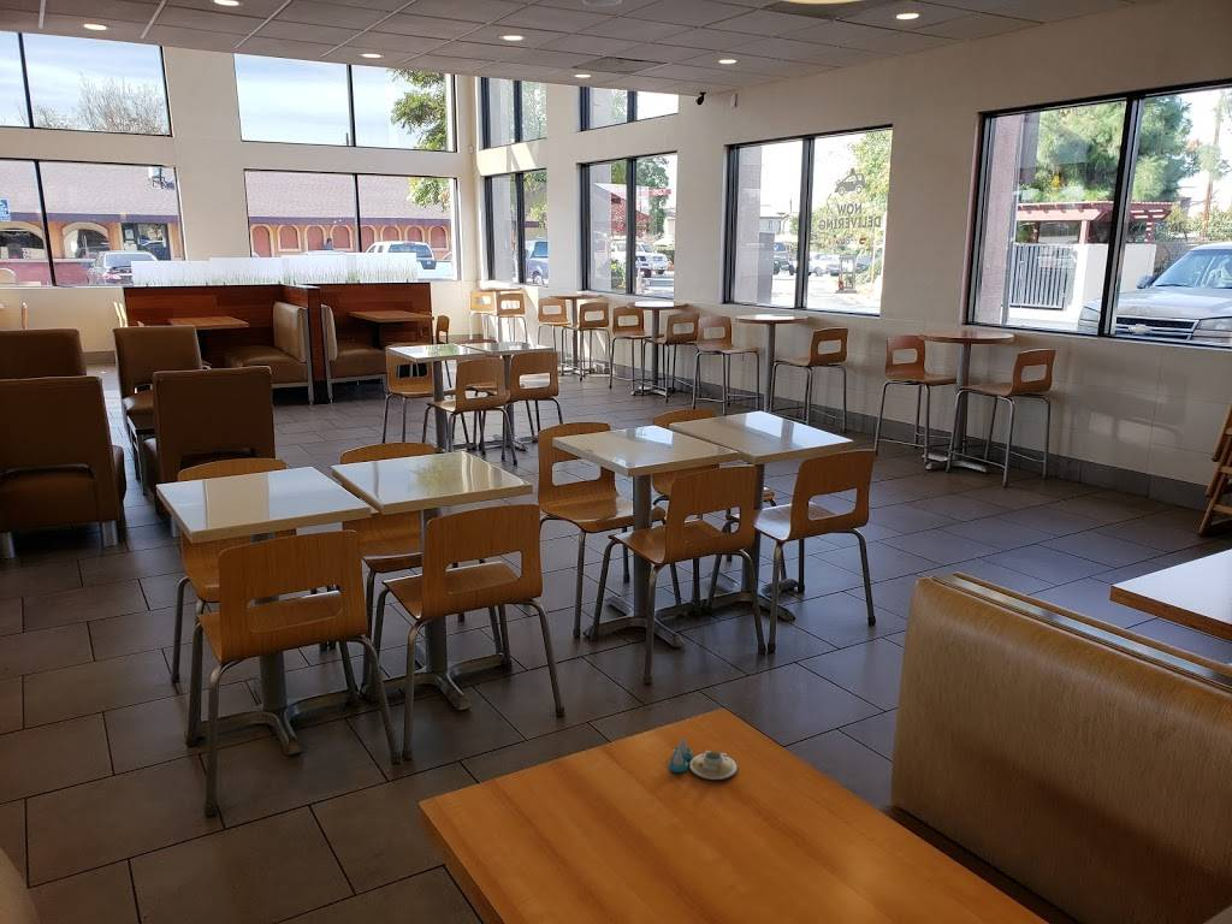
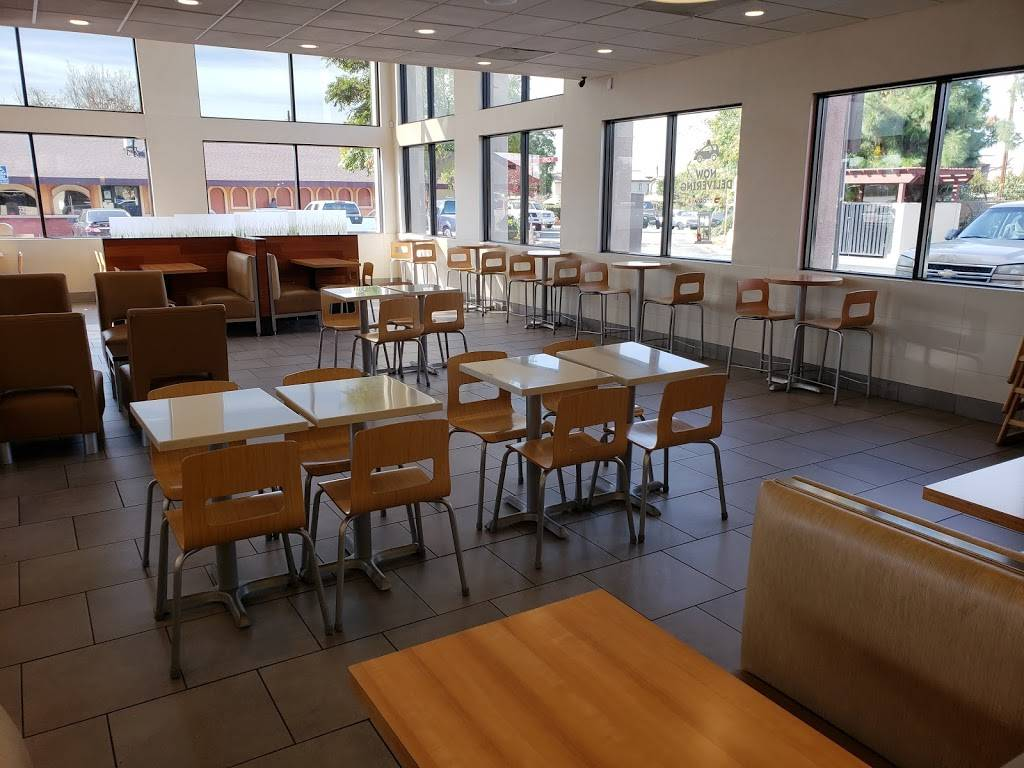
- salt and pepper shaker set [668,738,738,781]
